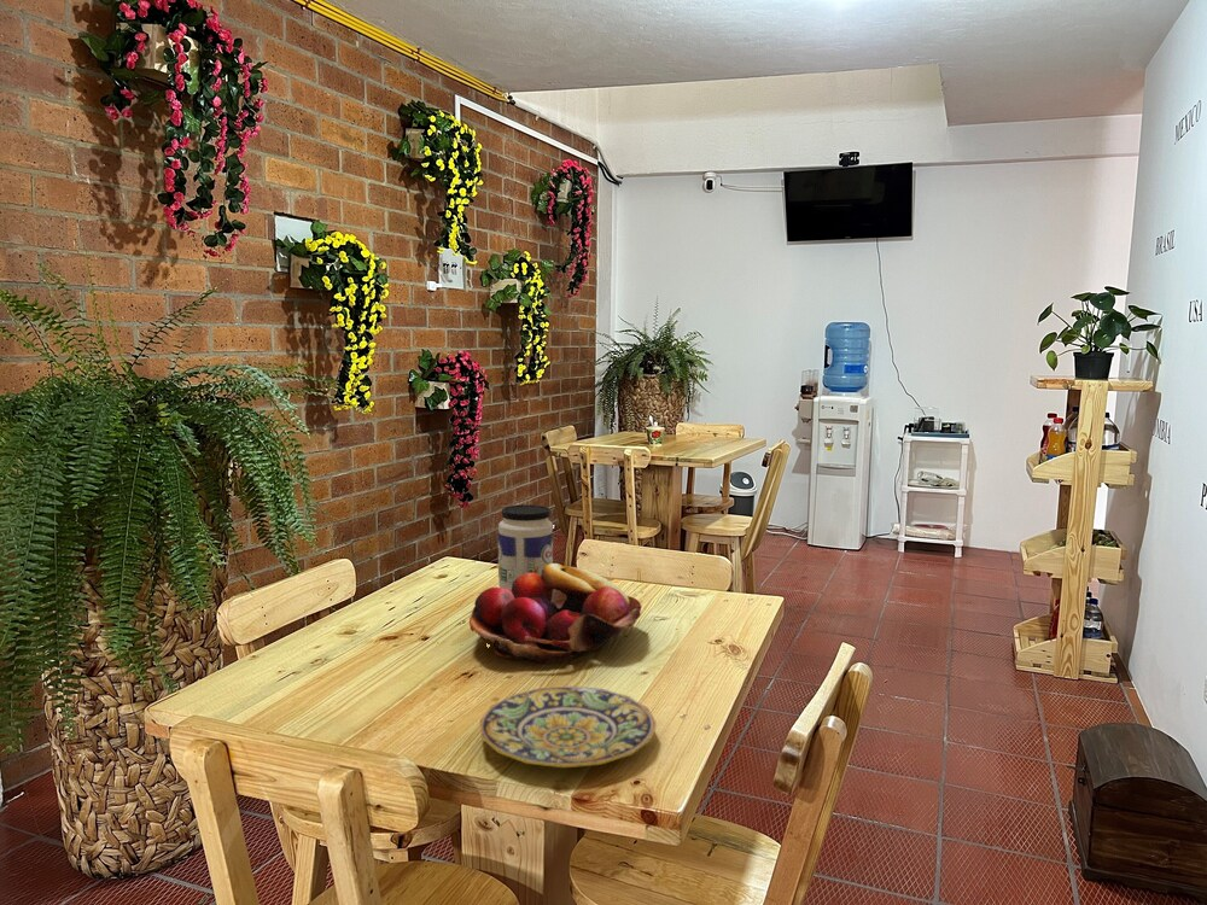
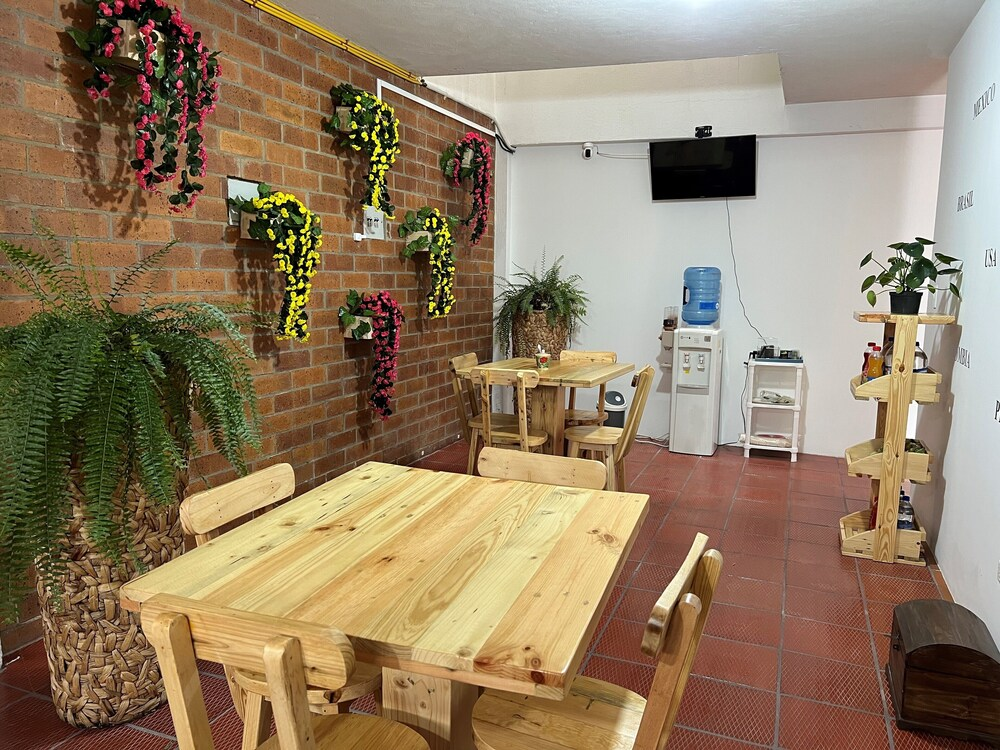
- plate [479,684,657,769]
- jar [497,503,554,590]
- fruit basket [468,562,643,664]
